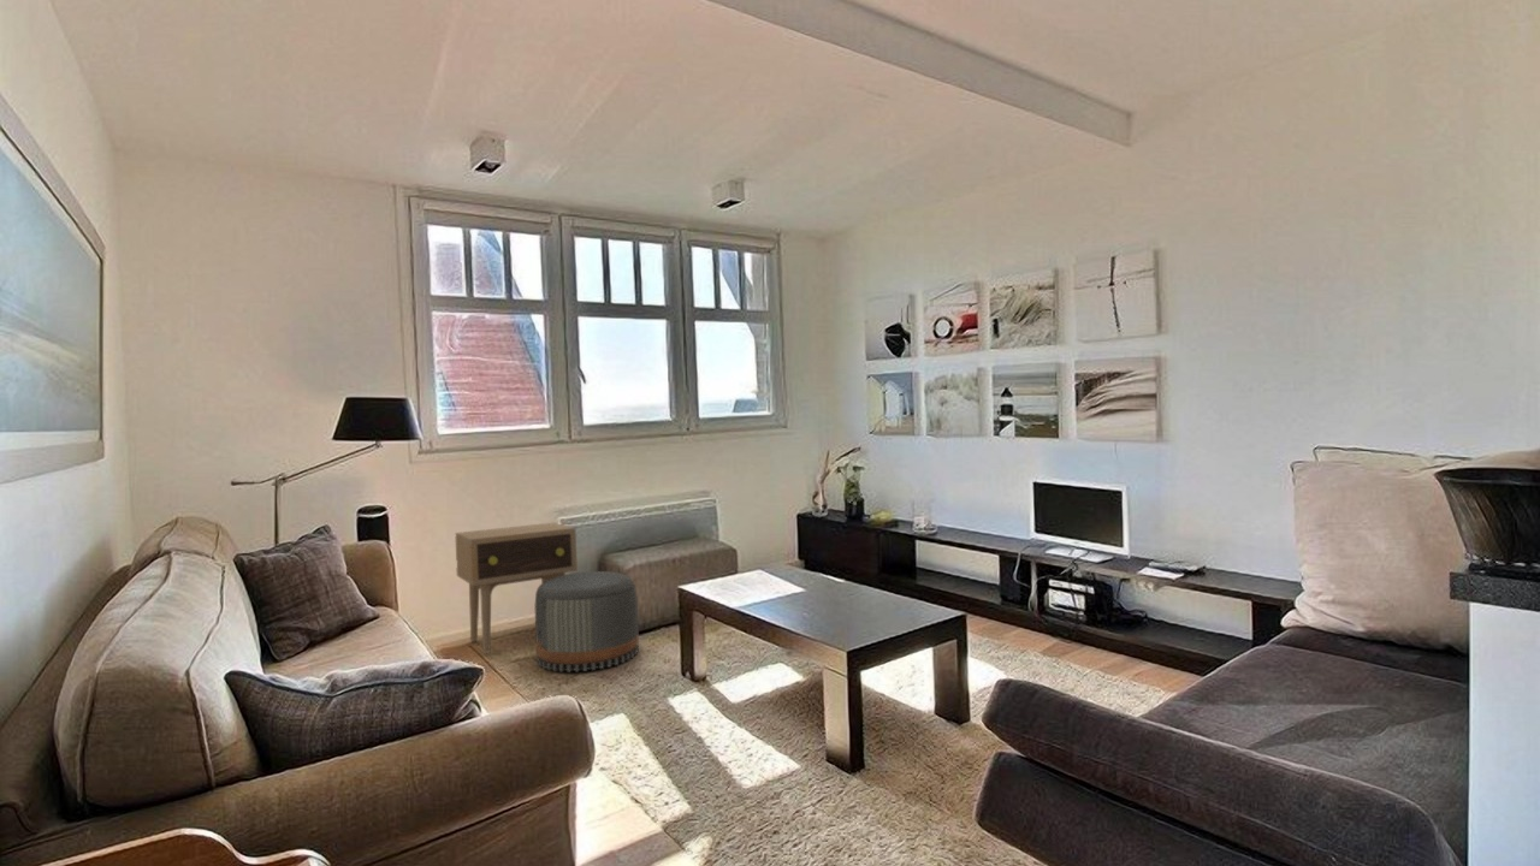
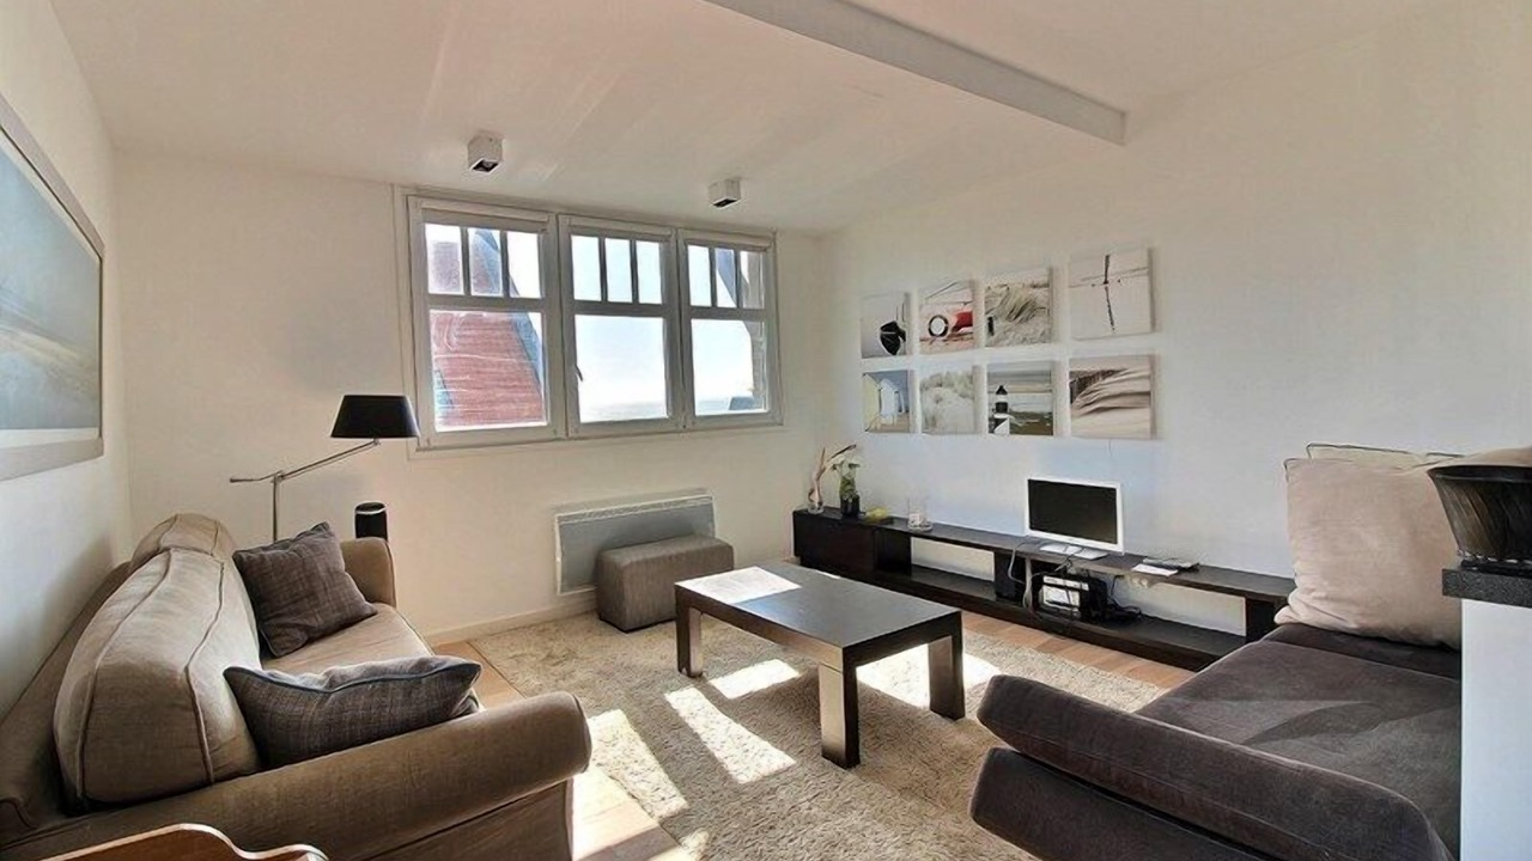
- side table [454,522,579,654]
- pouf [533,570,640,672]
